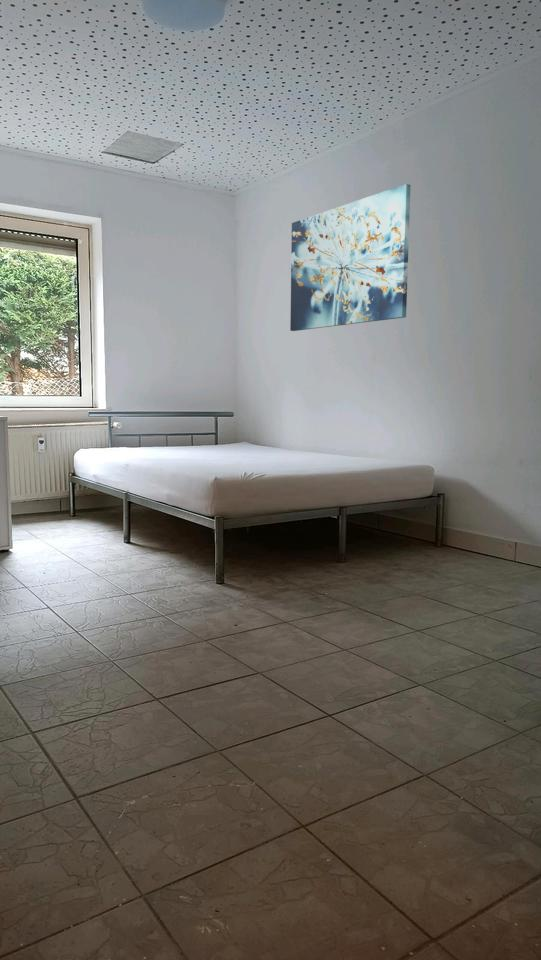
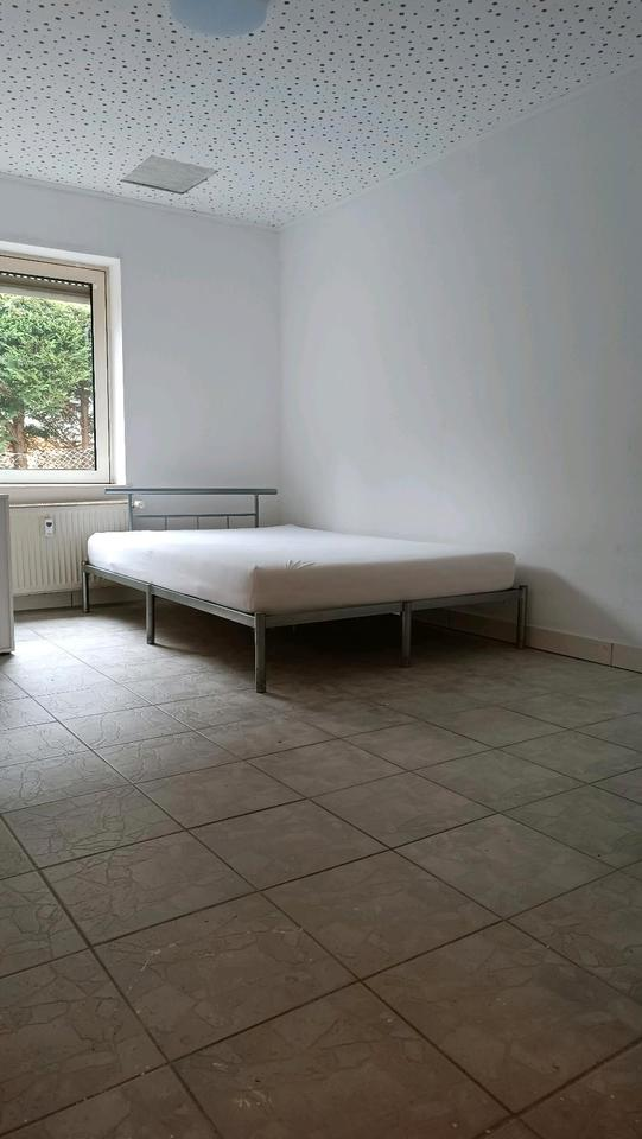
- wall art [289,183,412,332]
